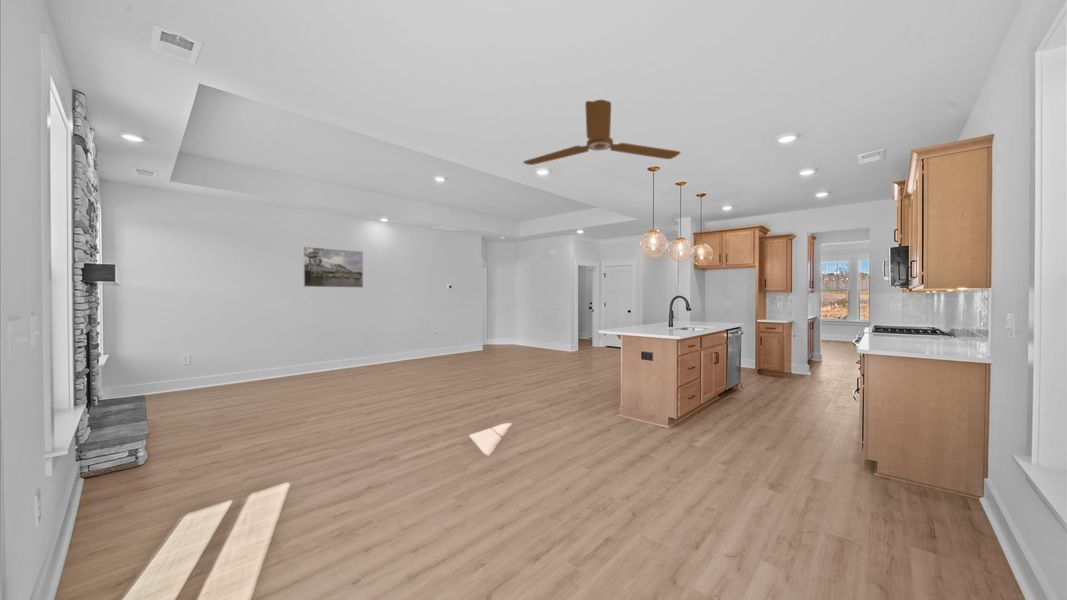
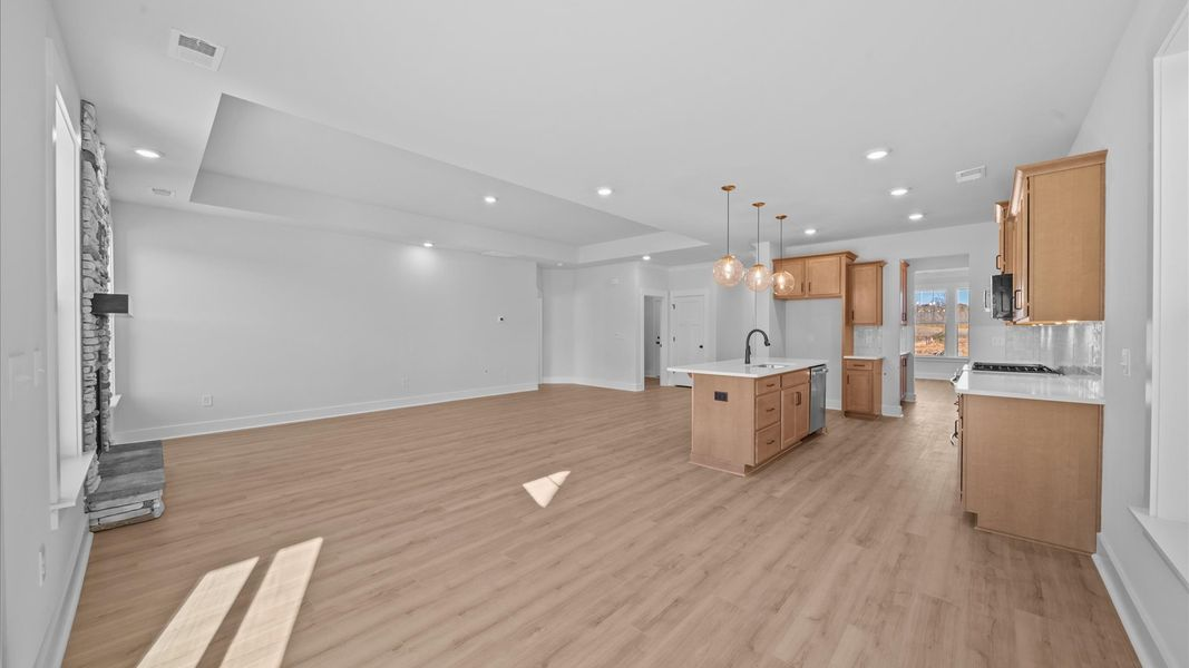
- ceiling fan [522,99,682,166]
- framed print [302,246,364,289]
